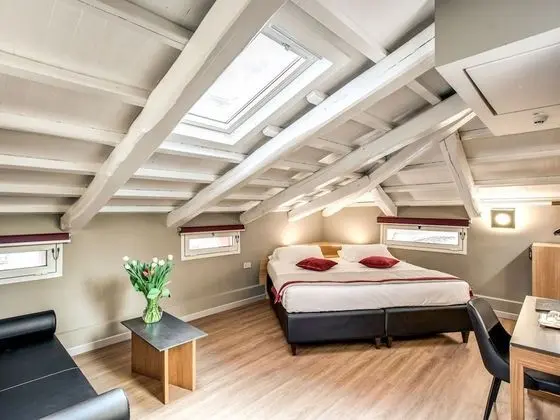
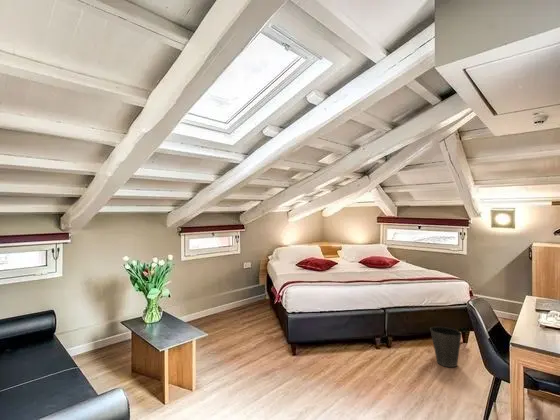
+ waste basket [429,326,463,368]
